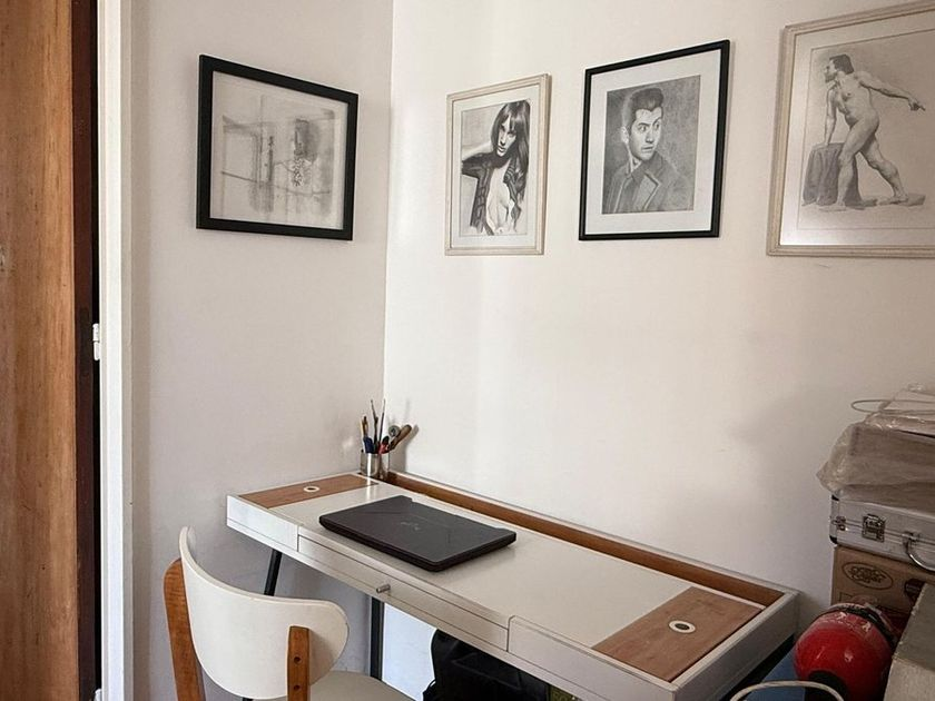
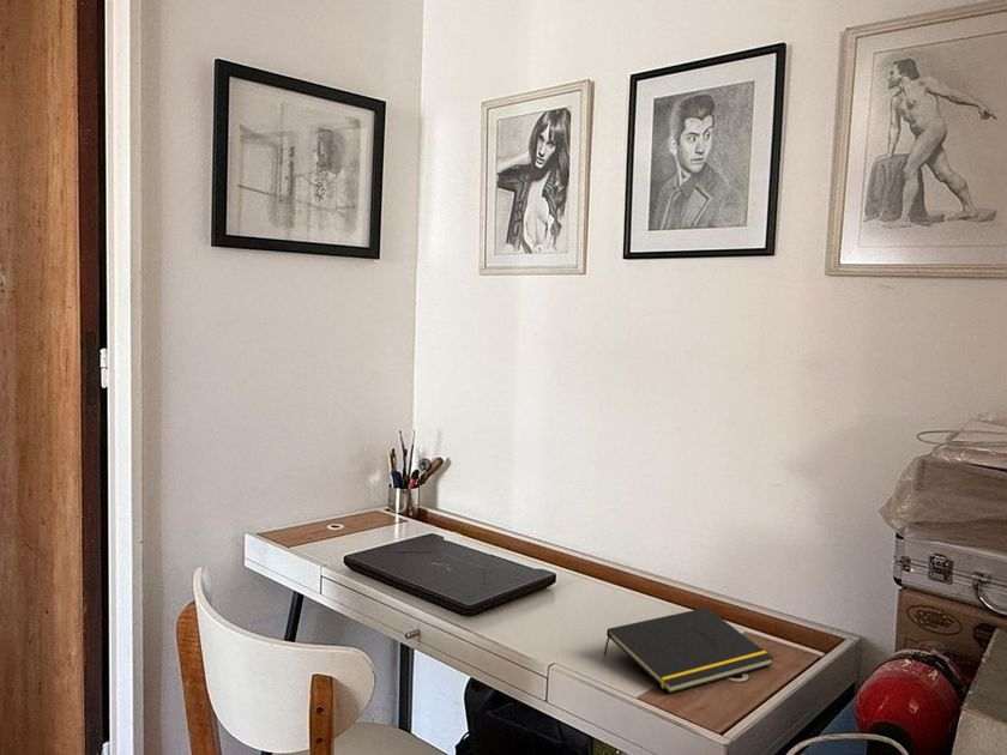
+ notepad [603,606,774,695]
